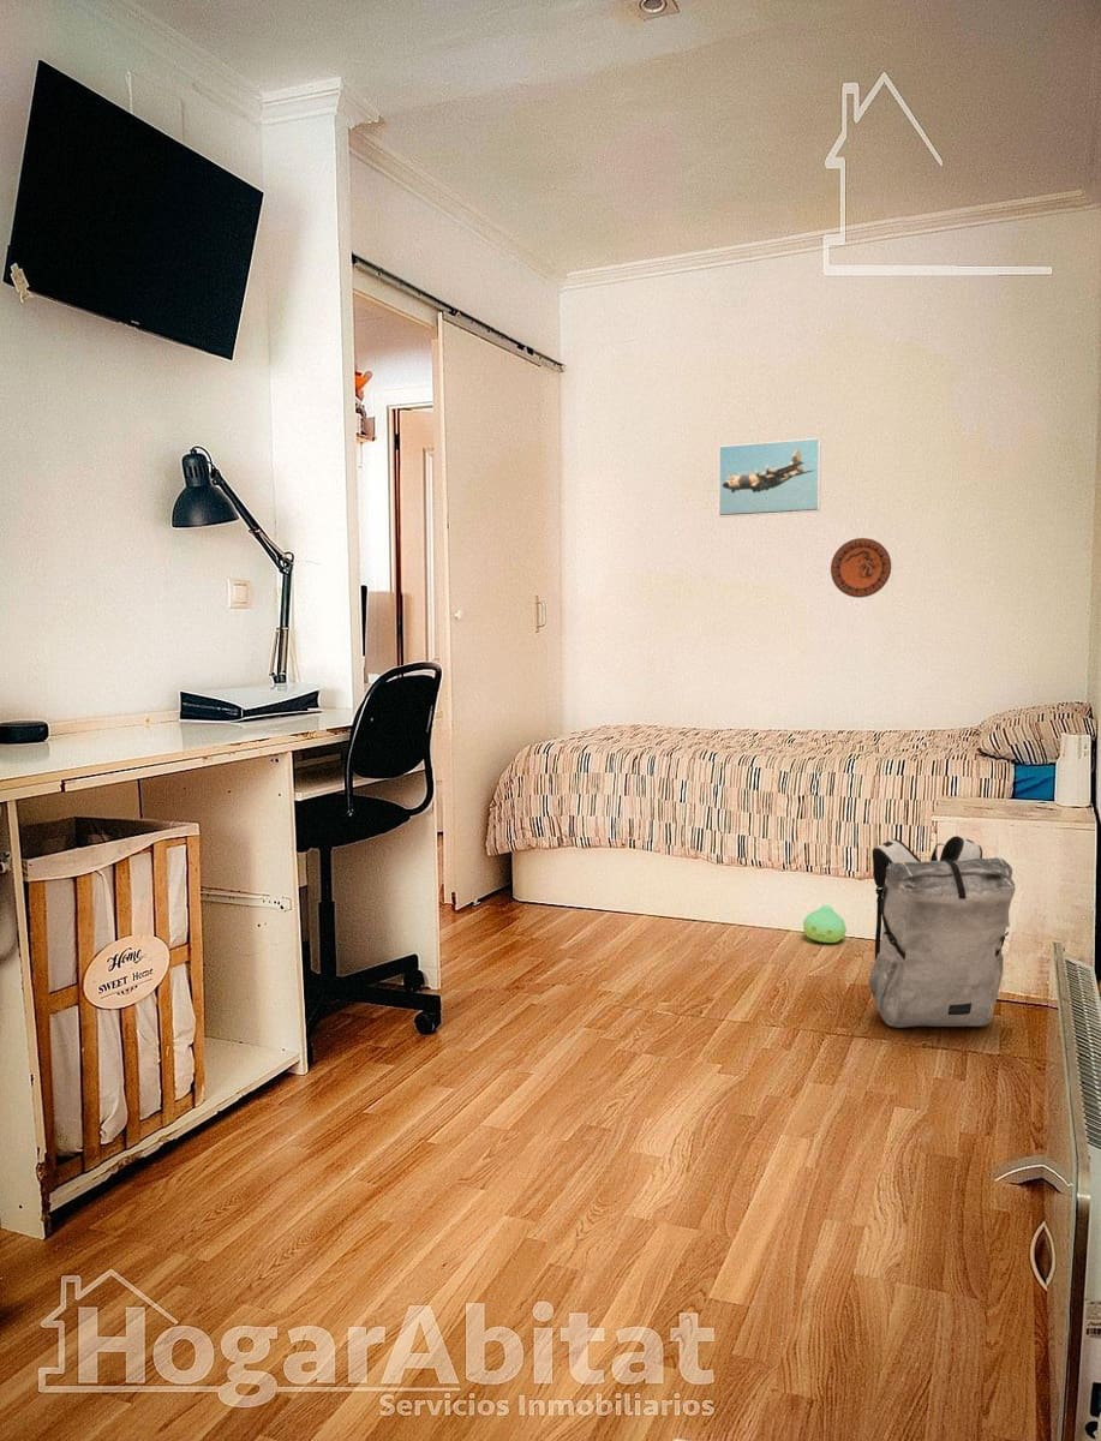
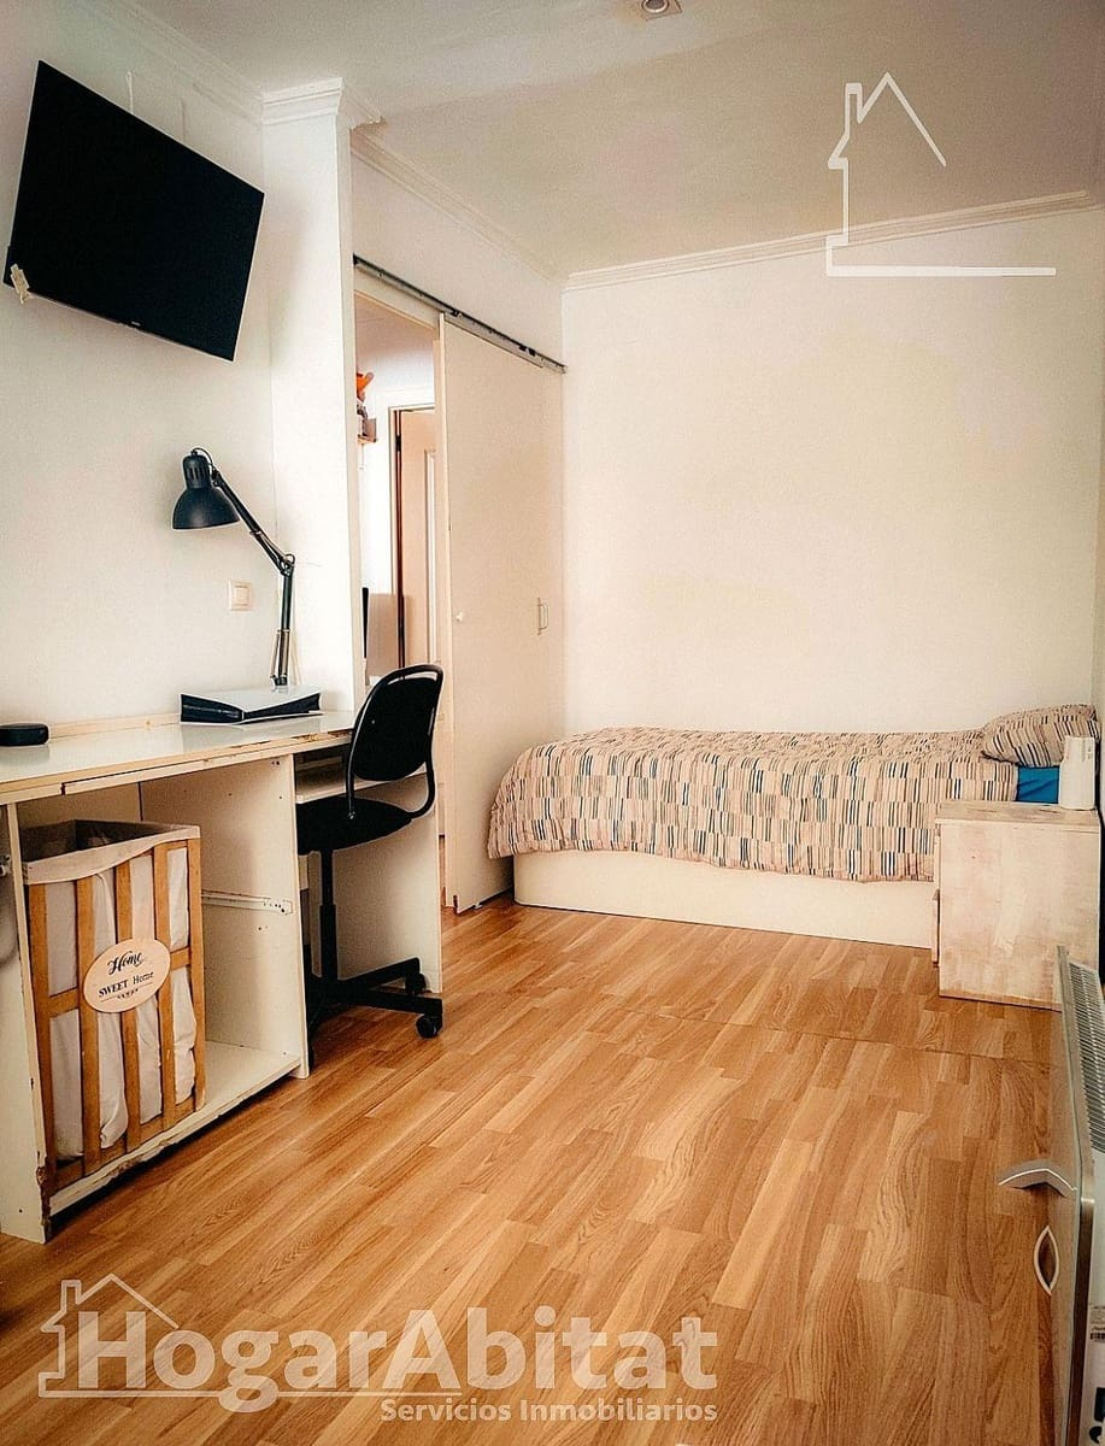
- plush toy [802,904,848,944]
- decorative plate [830,537,892,599]
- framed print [718,437,822,519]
- backpack [868,835,1017,1029]
